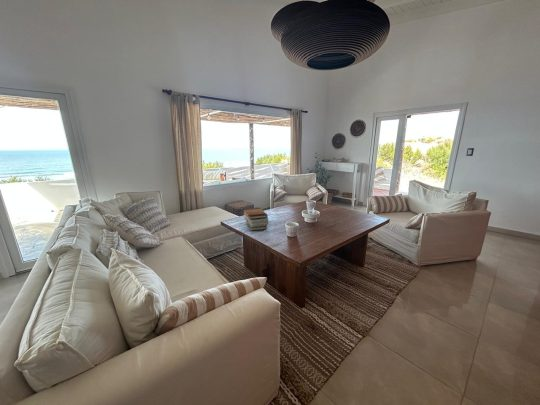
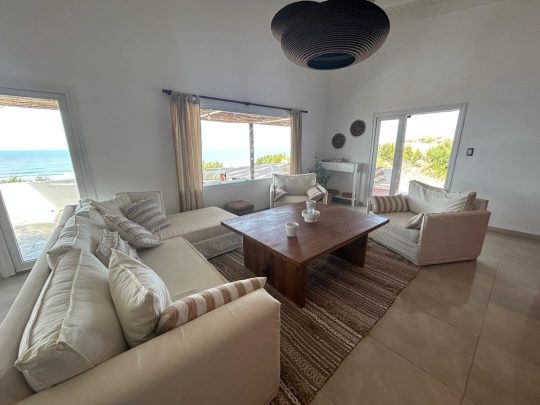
- book stack [242,207,269,232]
